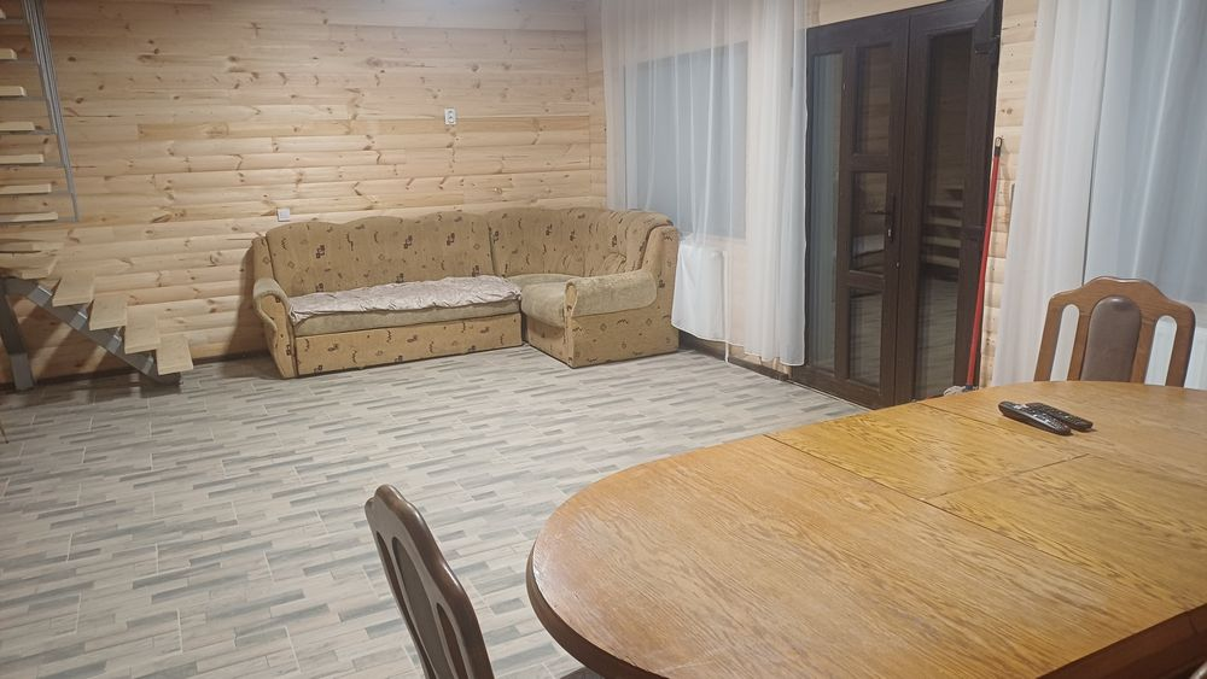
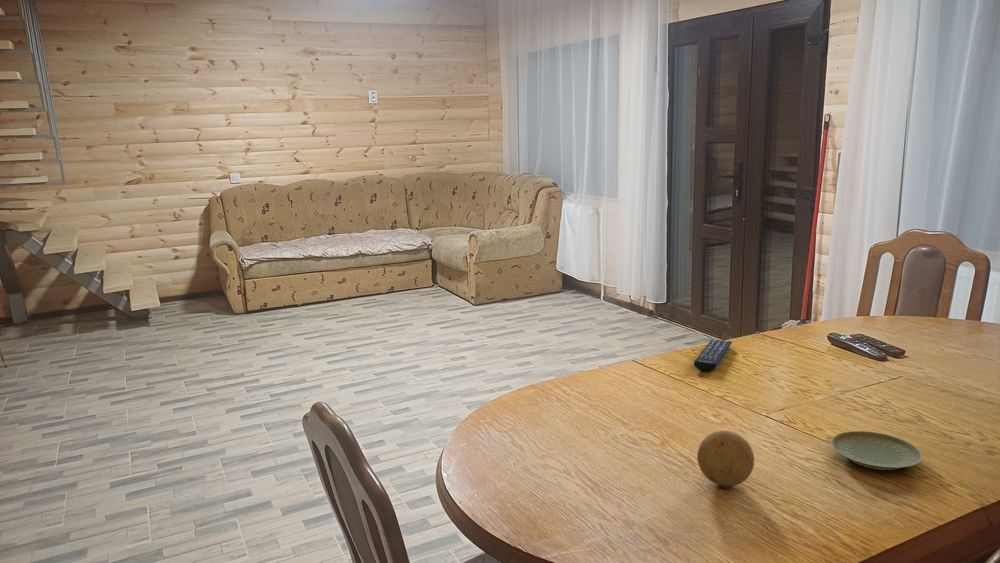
+ fruit [696,430,755,487]
+ plate [830,430,924,471]
+ remote control [693,338,733,372]
